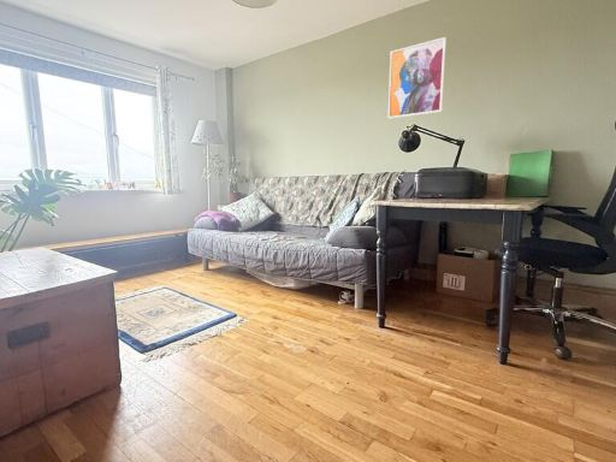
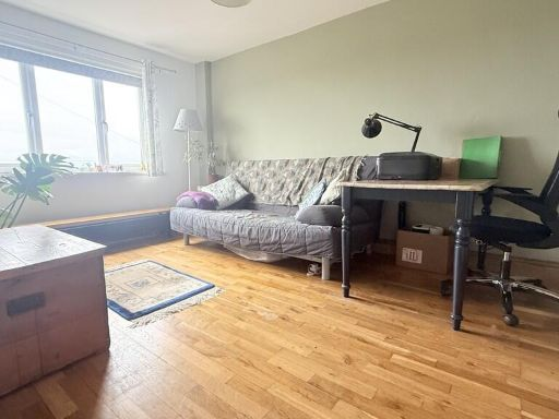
- wall art [387,36,448,120]
